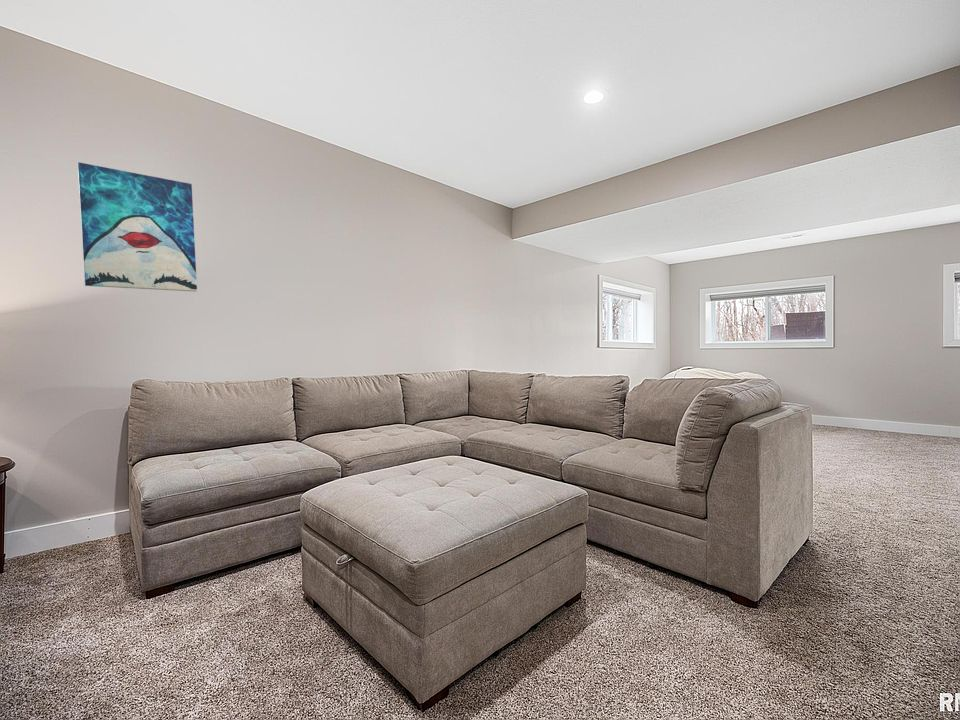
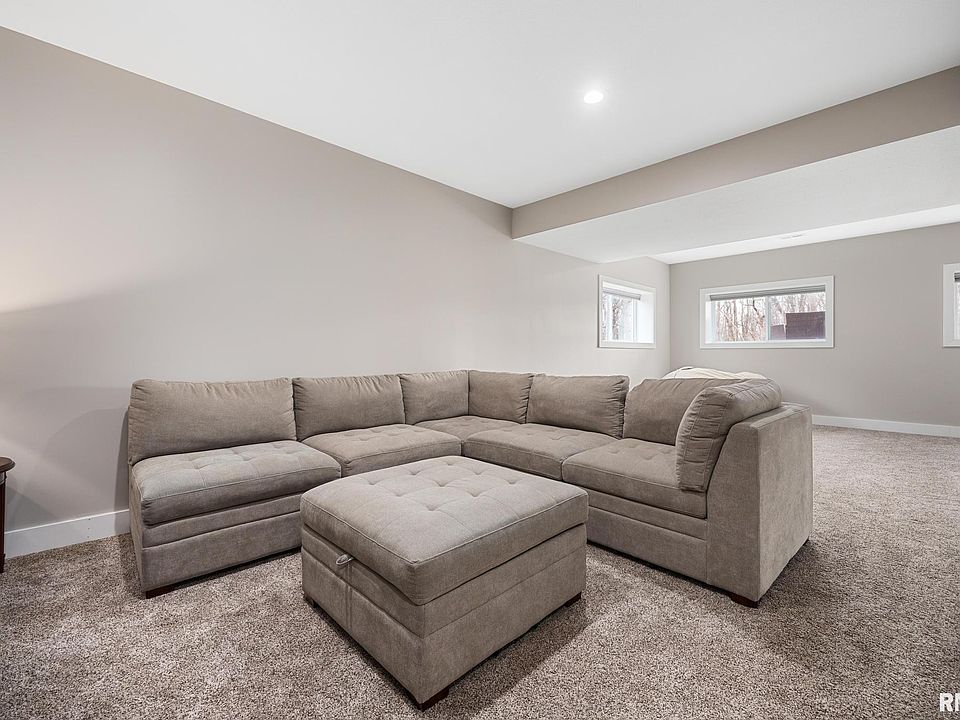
- wall art [77,161,198,293]
